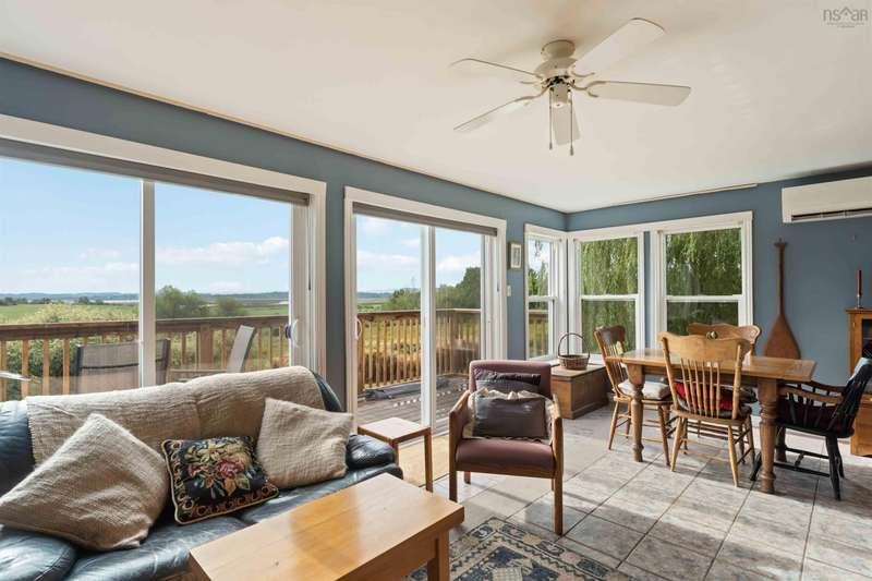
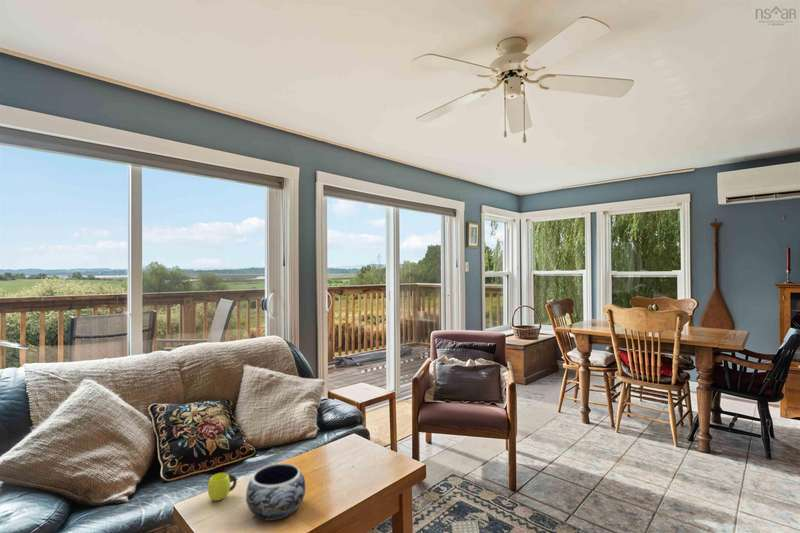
+ cup [207,472,238,502]
+ decorative bowl [245,462,307,522]
